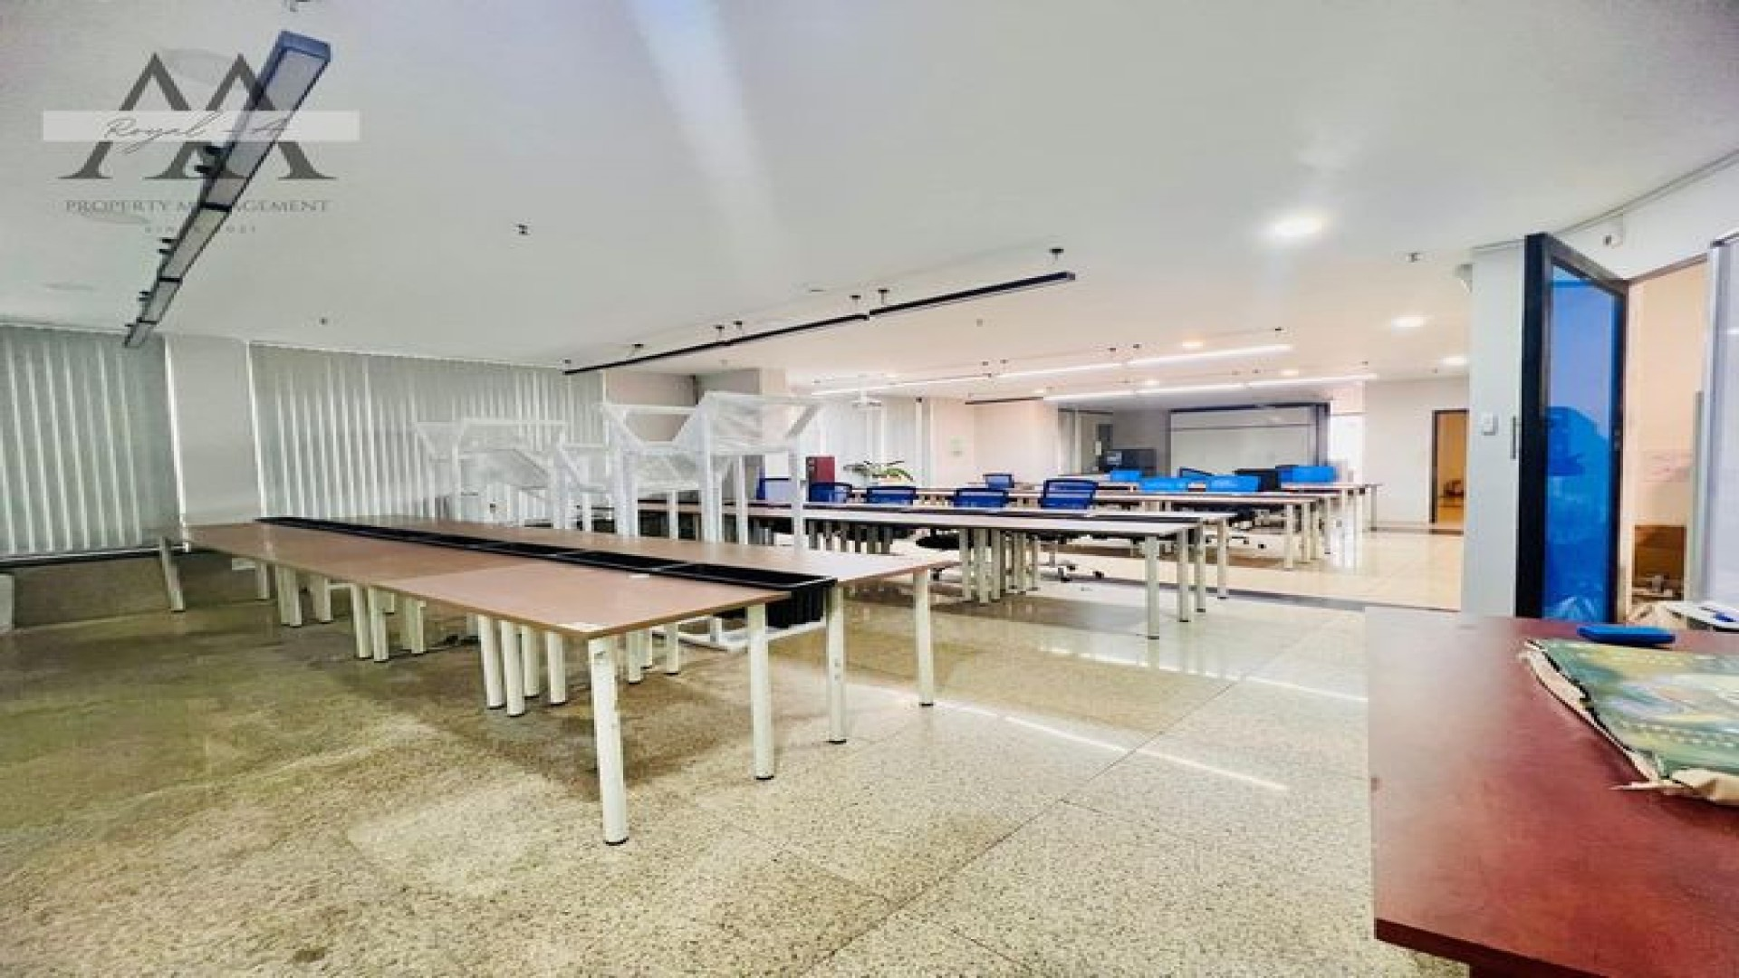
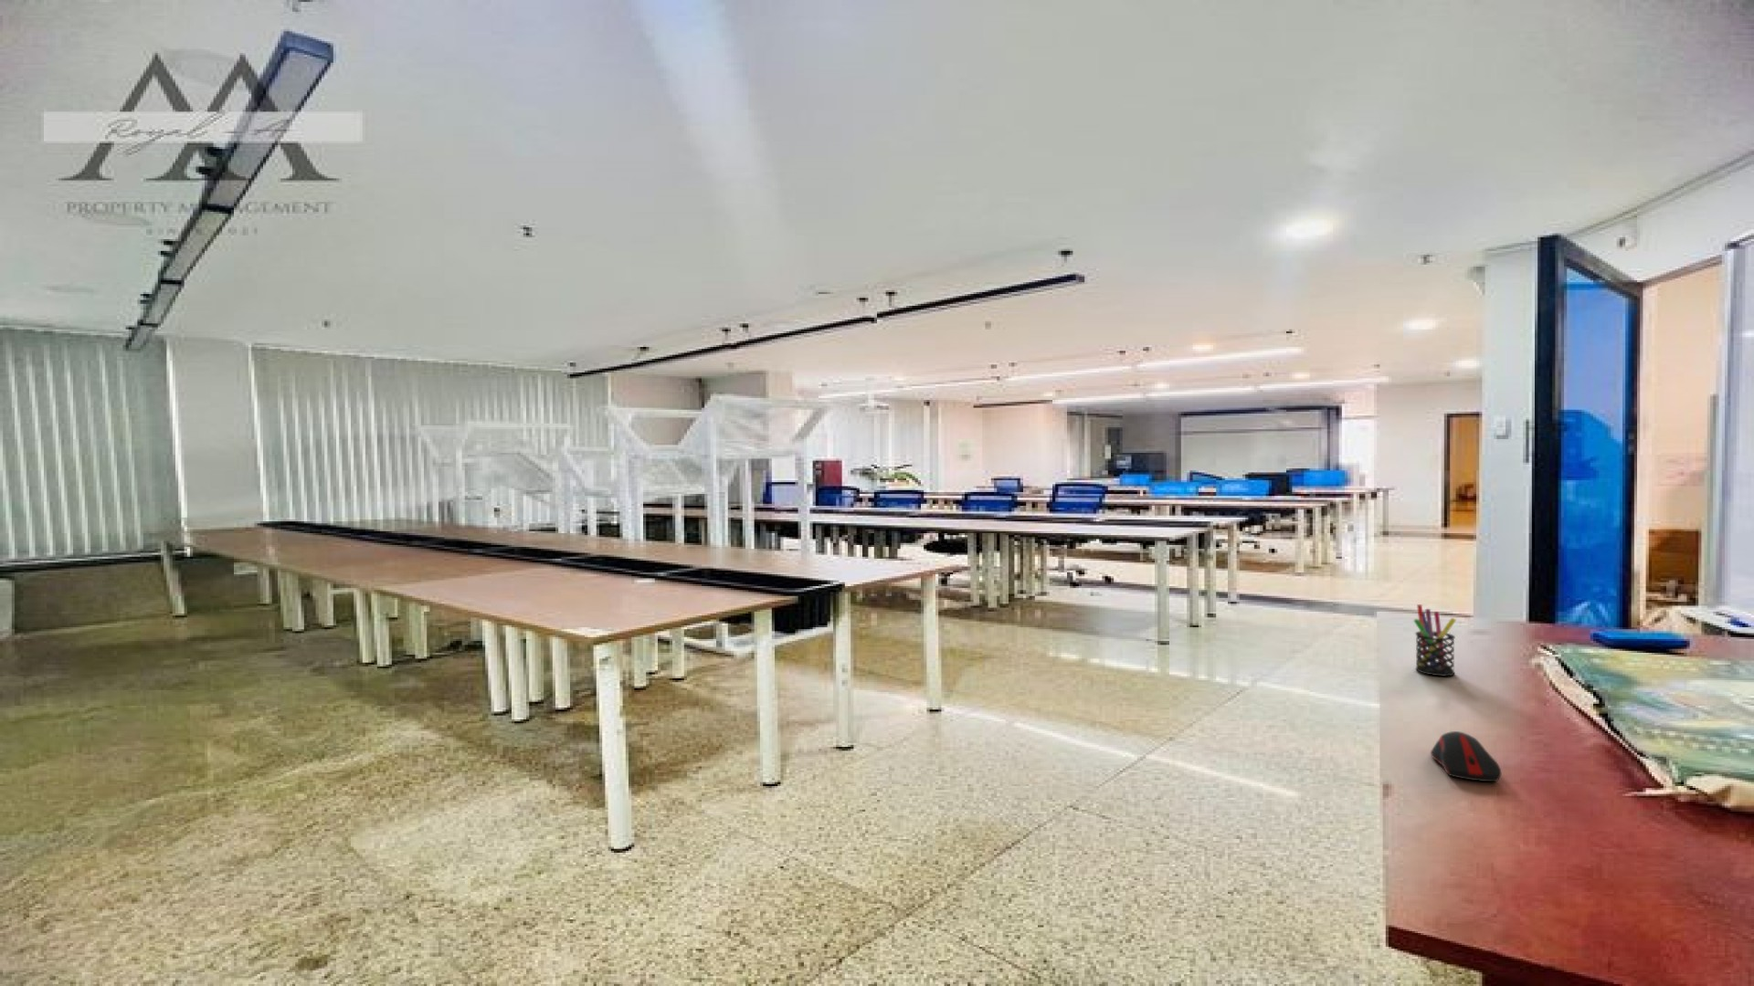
+ computer mouse [1430,731,1502,783]
+ pen holder [1413,603,1458,678]
